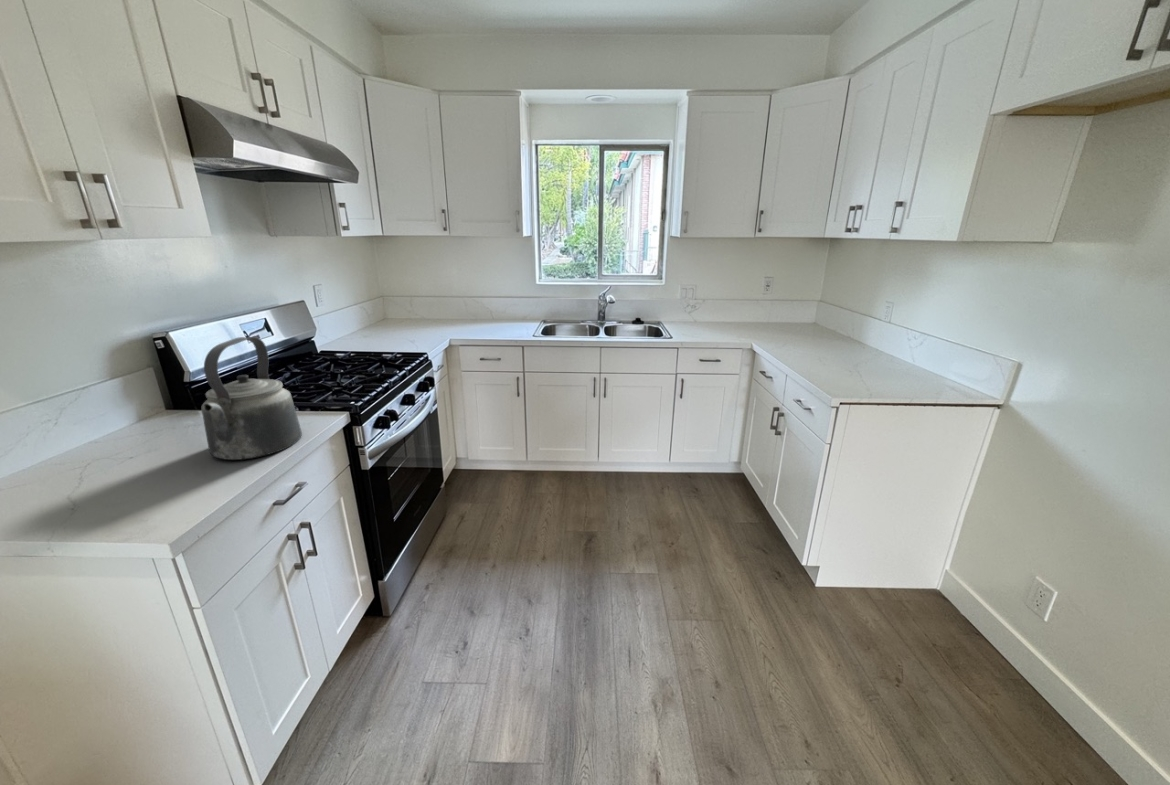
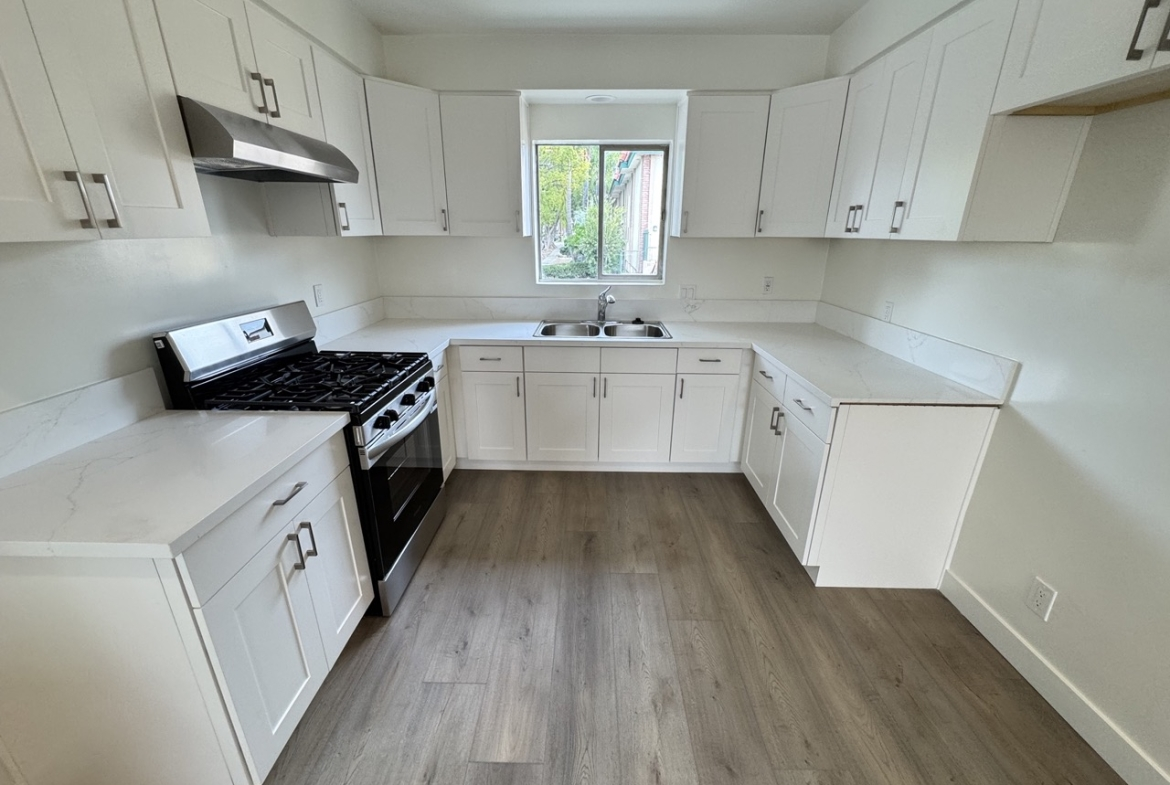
- kettle [201,336,303,461]
